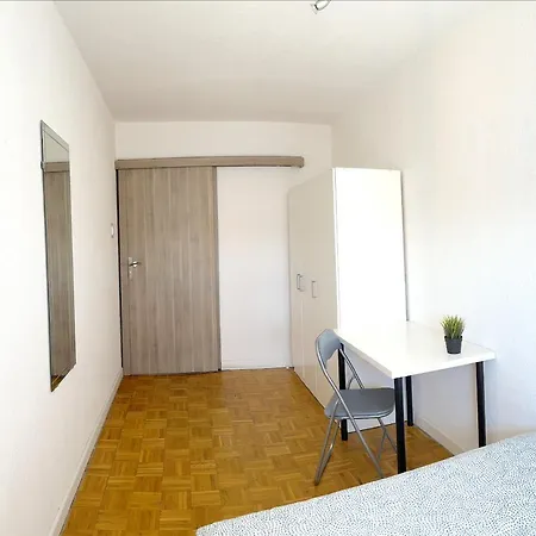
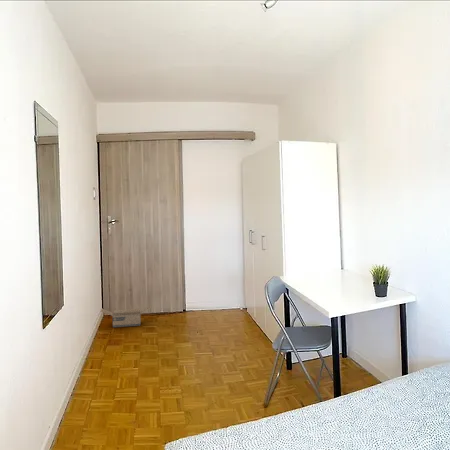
+ cardboard box [100,305,152,328]
